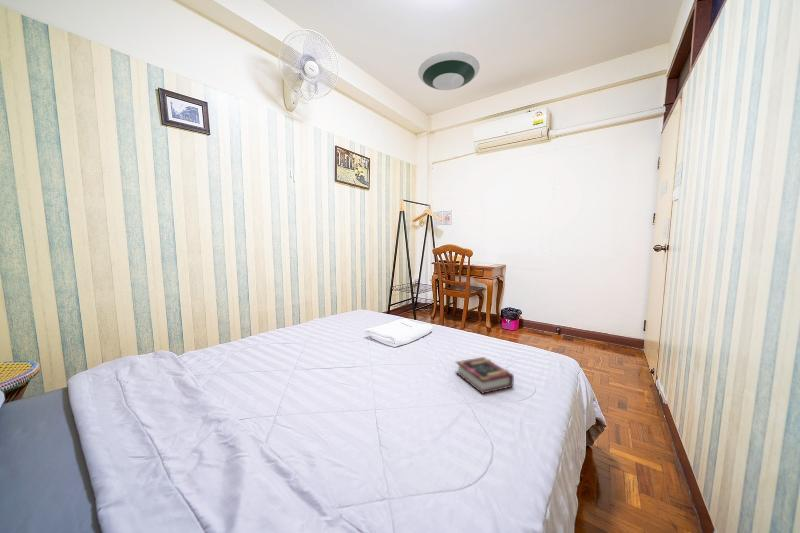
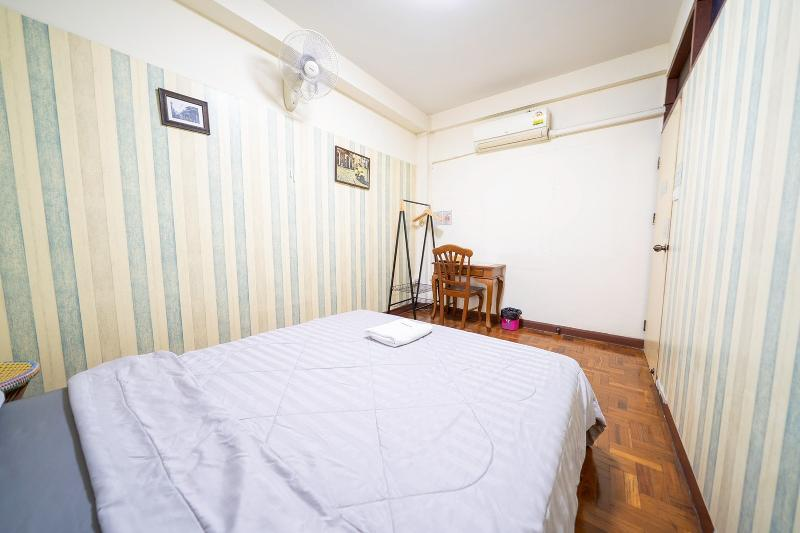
- book [455,356,515,395]
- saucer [417,51,481,91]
